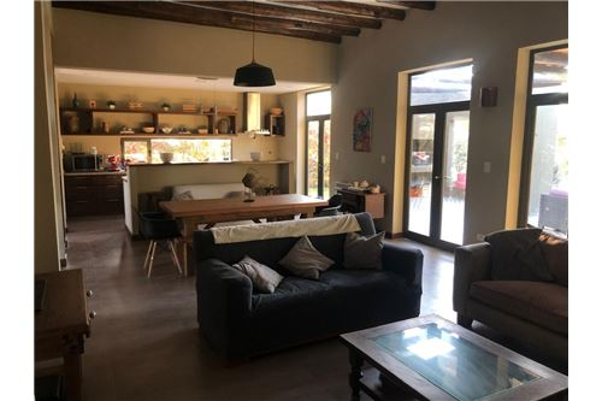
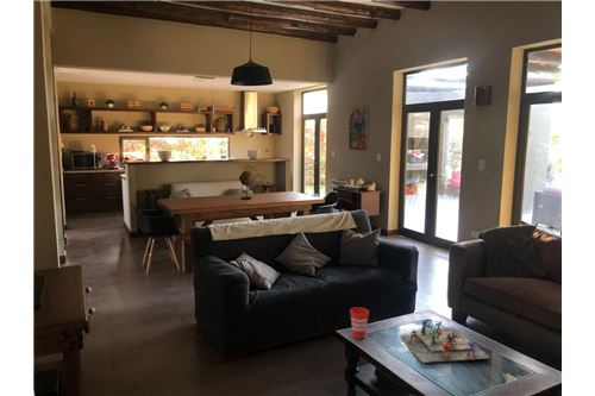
+ board game [400,319,490,364]
+ cup [349,307,370,340]
